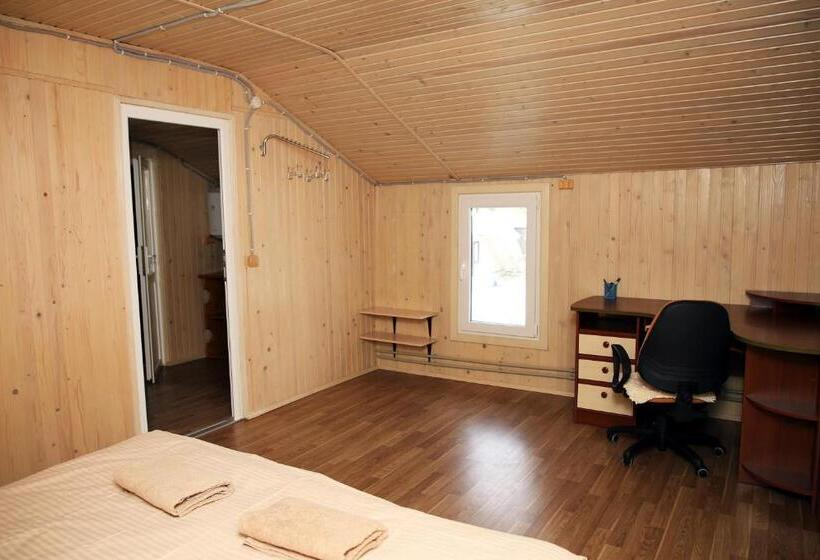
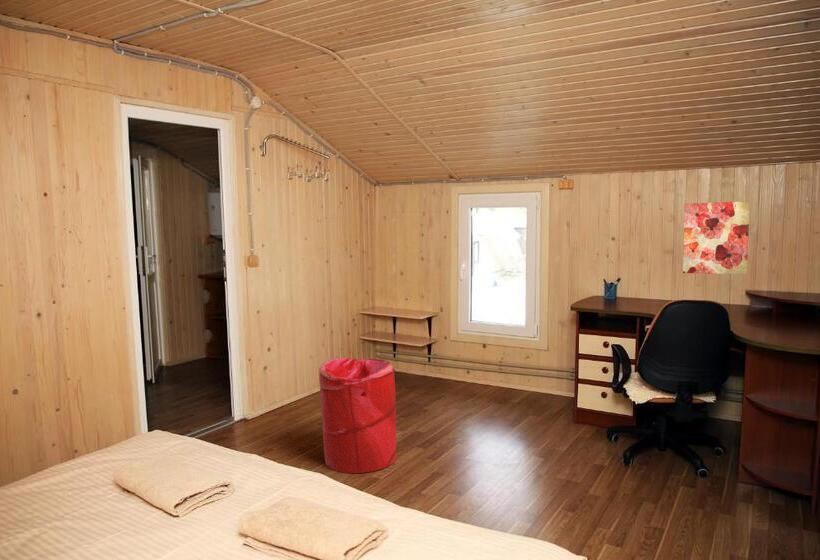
+ laundry hamper [318,357,397,474]
+ wall art [682,200,750,276]
